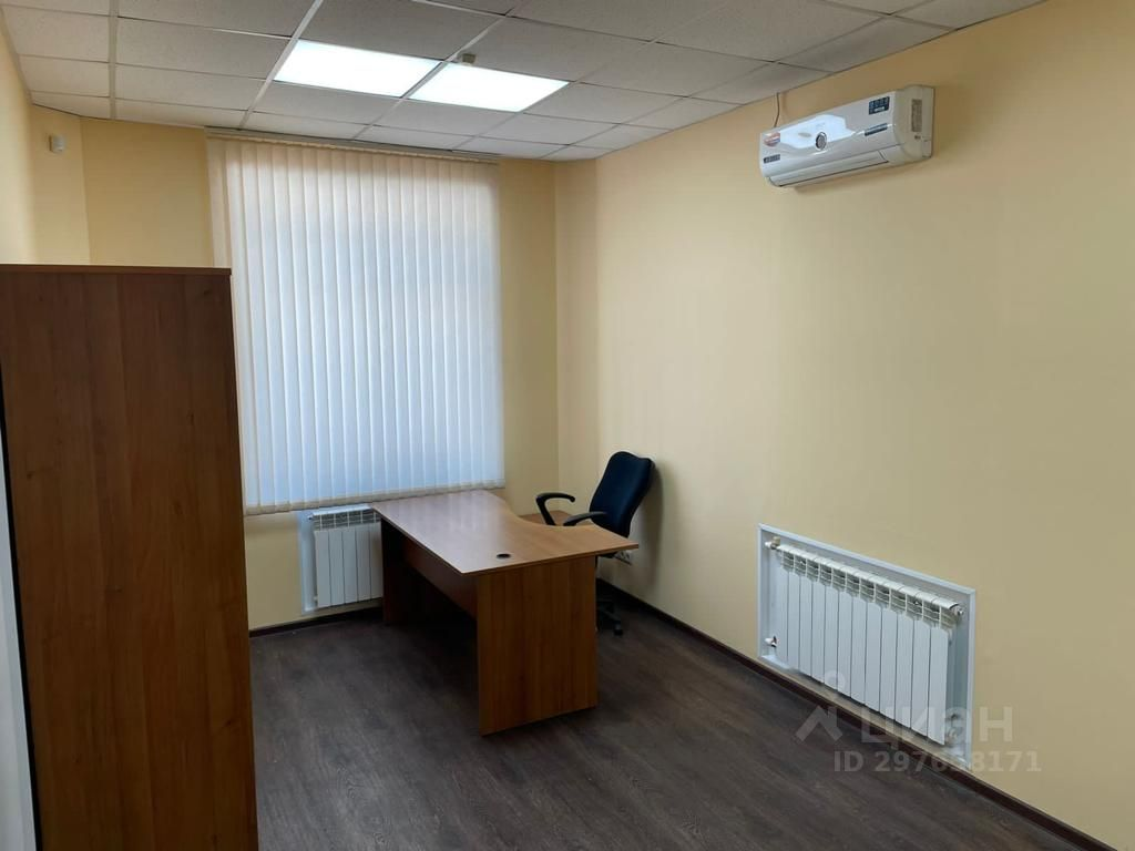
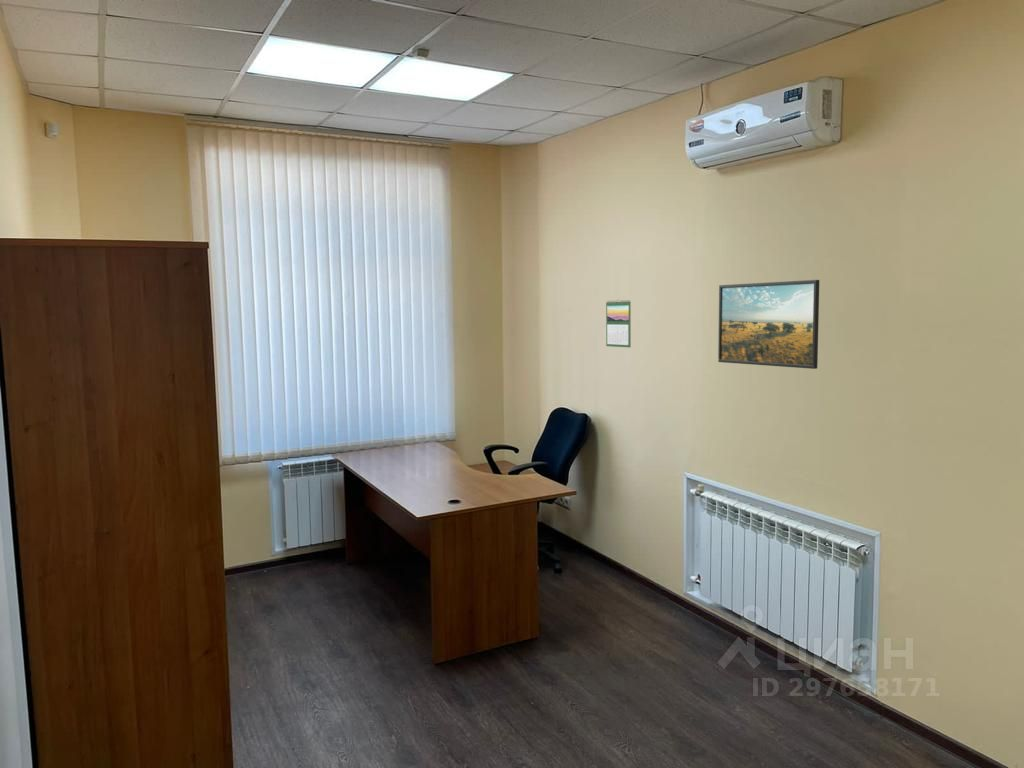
+ calendar [605,299,632,348]
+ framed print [717,279,820,370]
